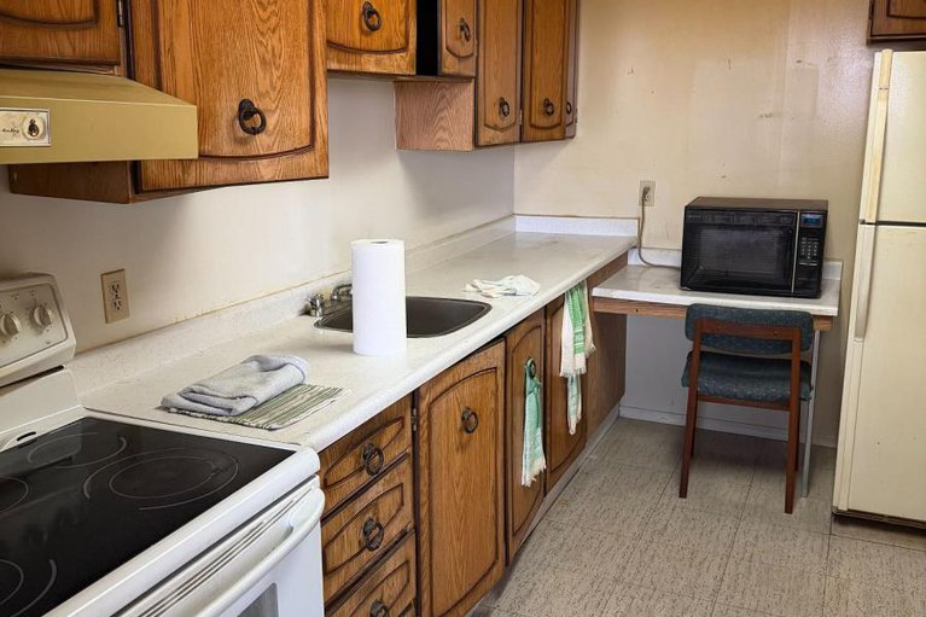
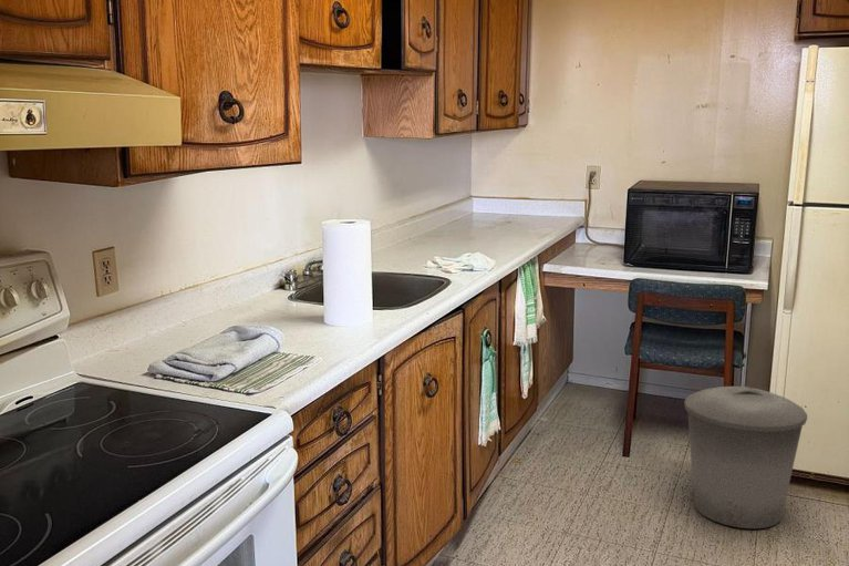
+ trash can [683,385,808,529]
